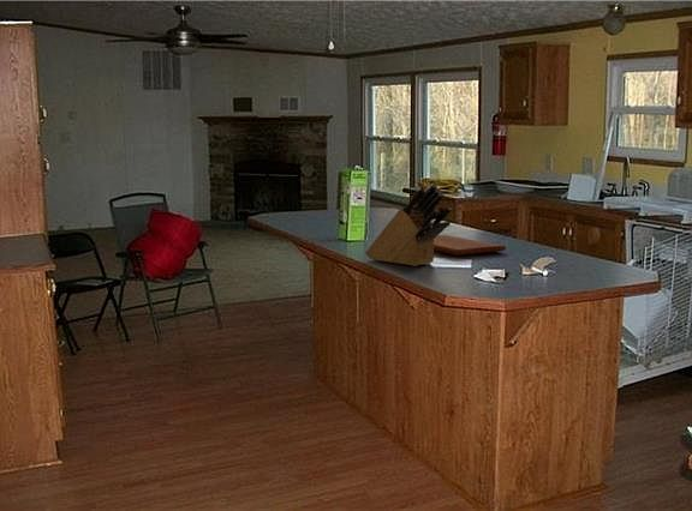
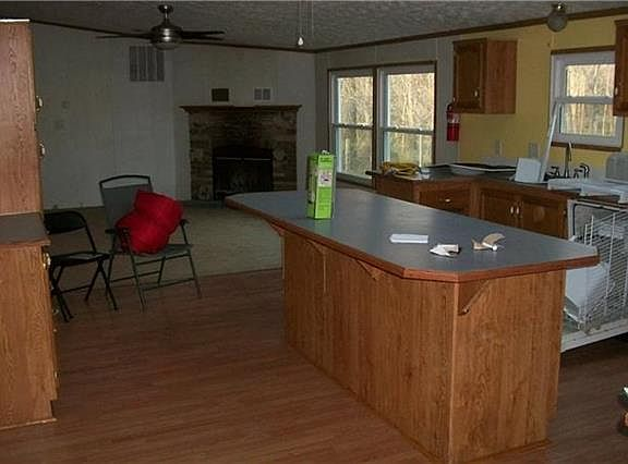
- cutting board [434,234,507,257]
- knife block [364,182,453,267]
